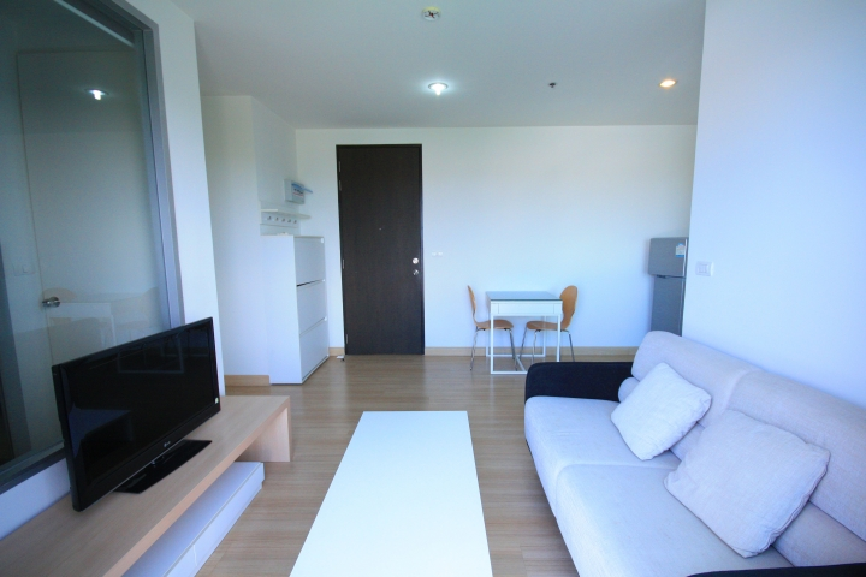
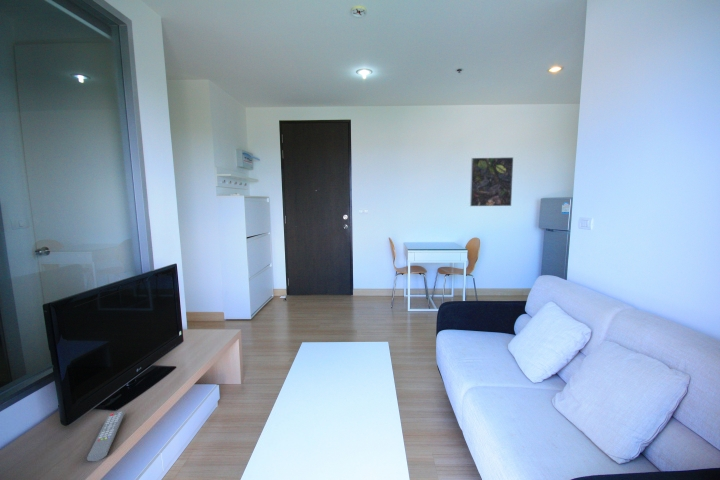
+ remote control [86,410,126,462]
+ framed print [469,156,514,207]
